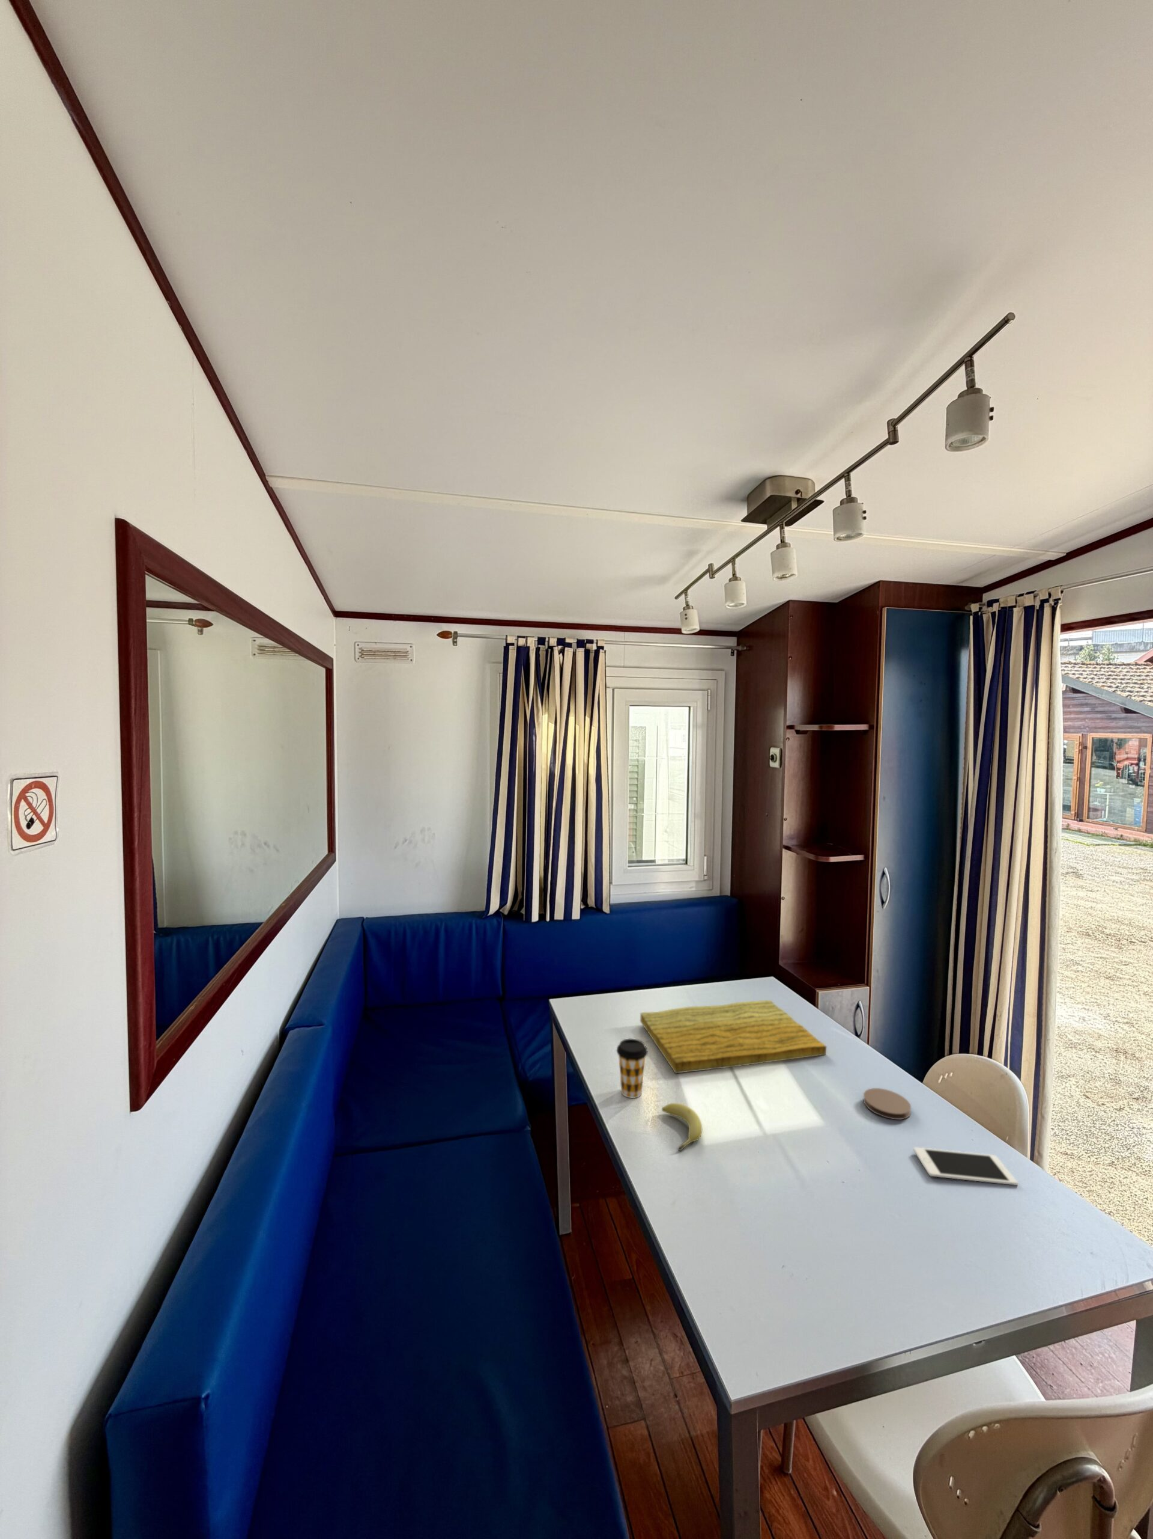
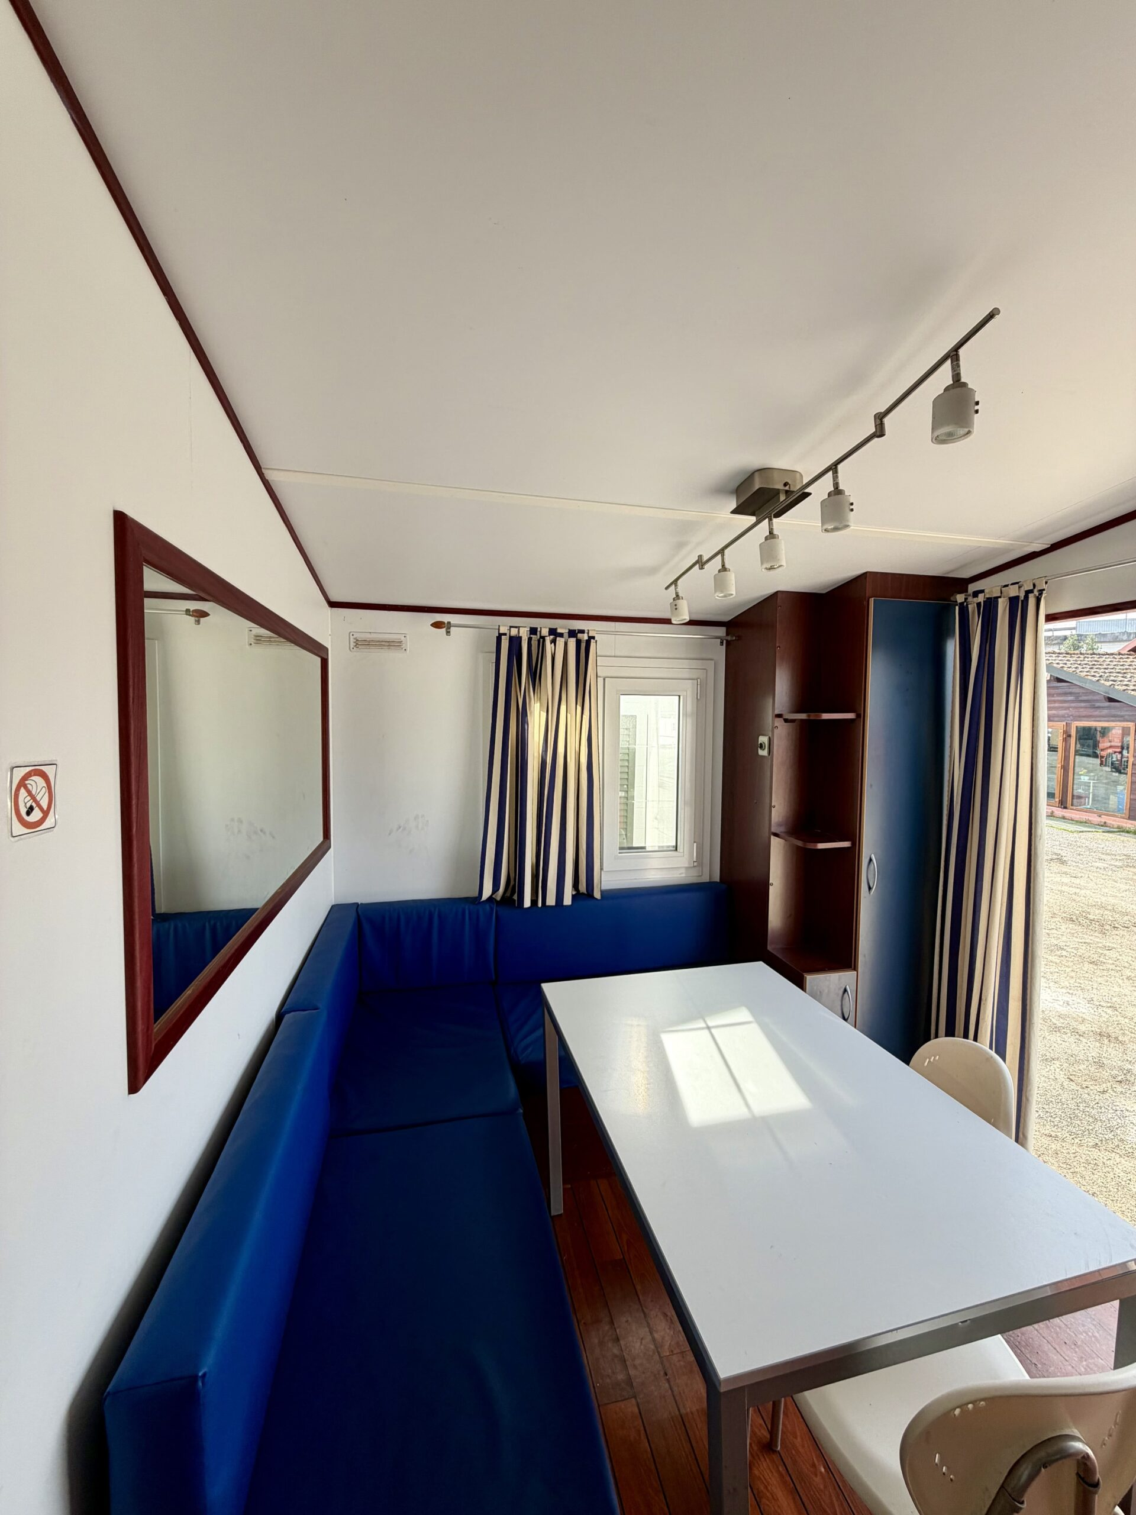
- fruit [661,1103,702,1151]
- cell phone [913,1146,1019,1186]
- coaster [864,1087,912,1120]
- cutting board [639,1000,827,1075]
- coffee cup [616,1039,648,1099]
